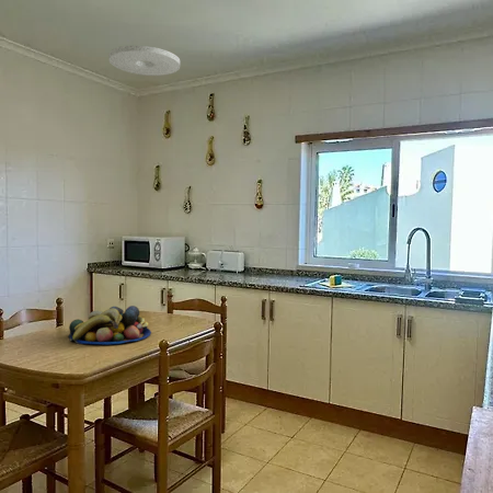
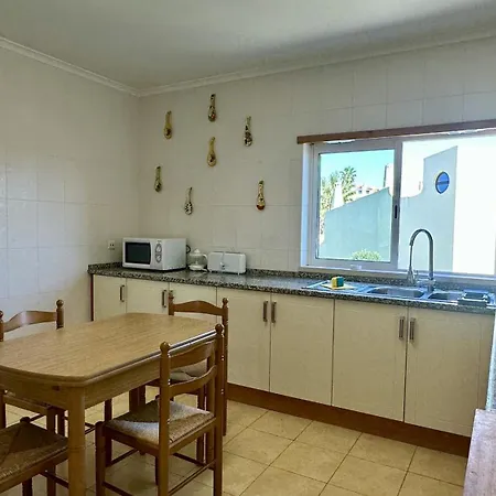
- ceiling light [107,44,181,77]
- fruit bowl [67,305,152,345]
